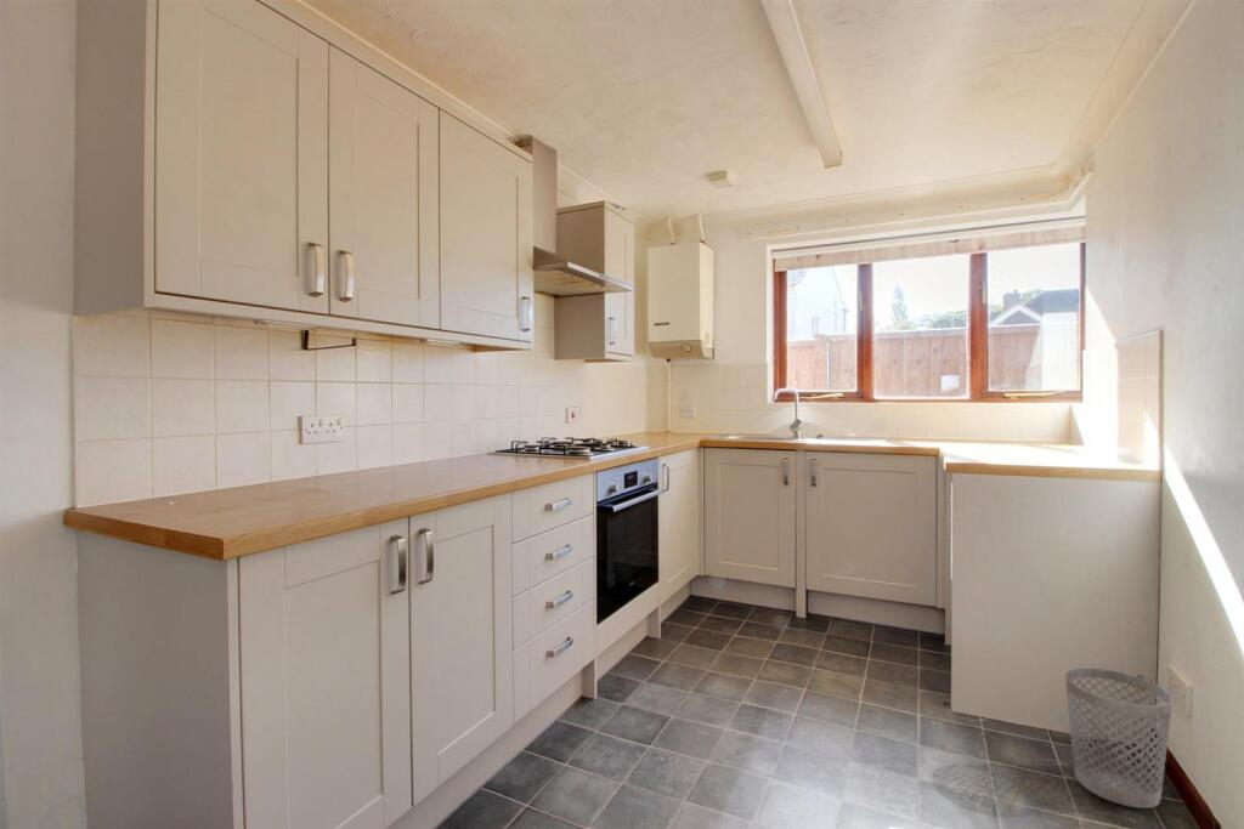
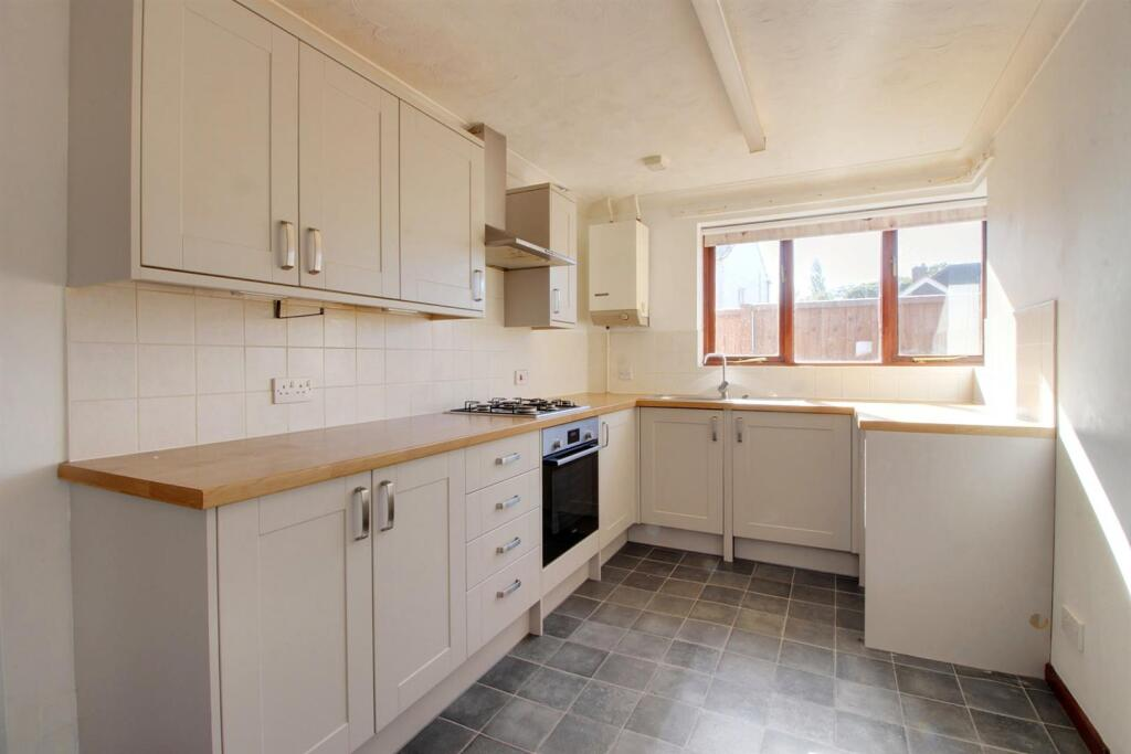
- wastebasket [1064,666,1174,810]
